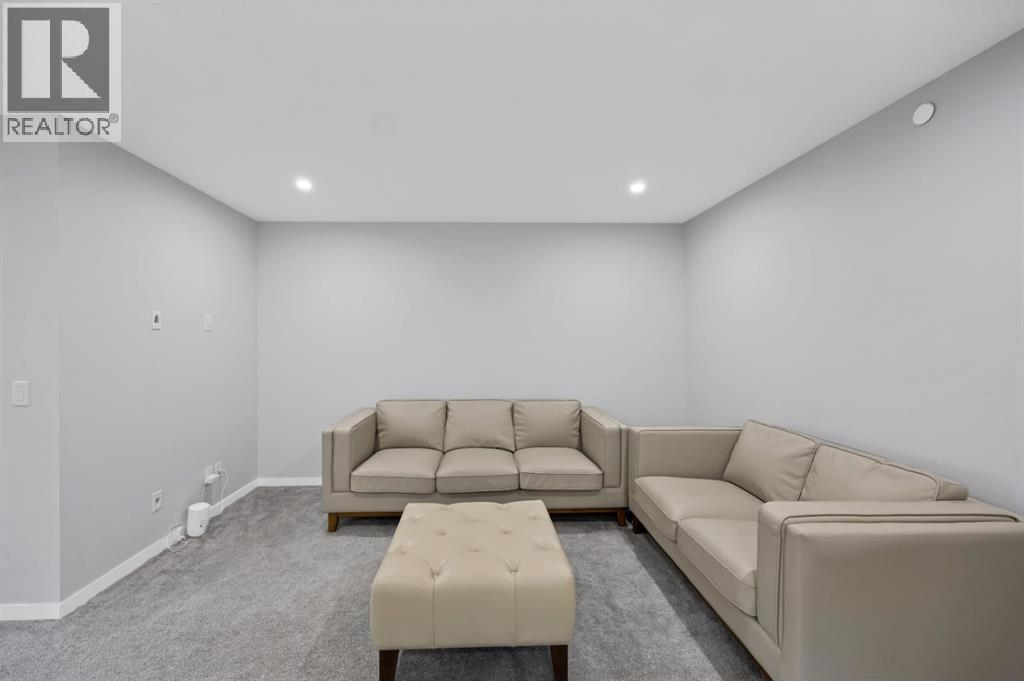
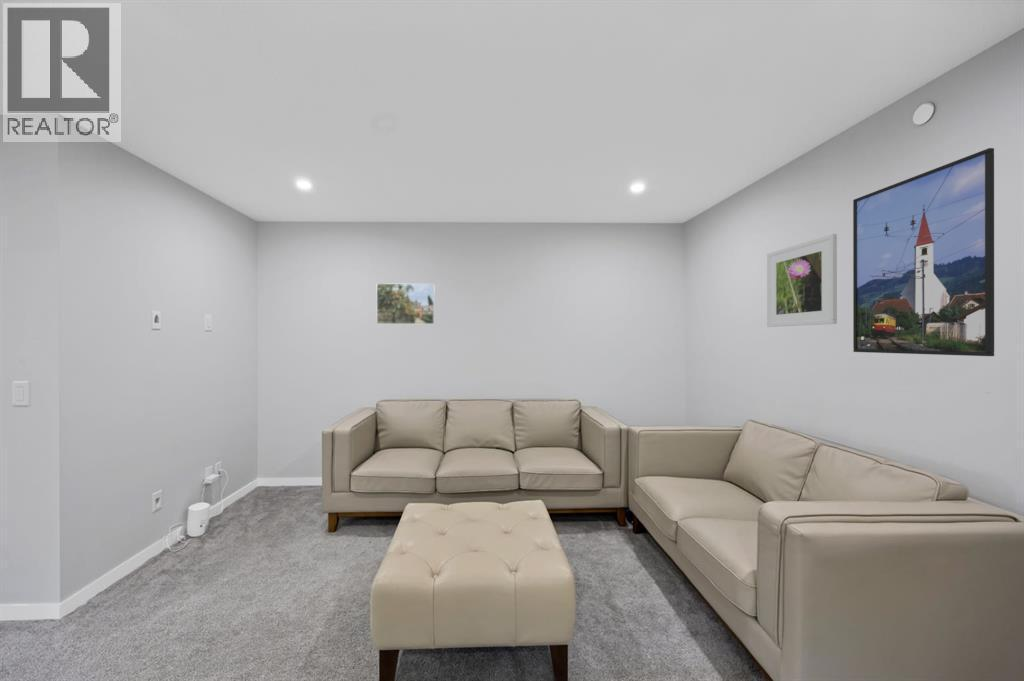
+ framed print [766,233,838,328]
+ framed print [852,147,995,357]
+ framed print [376,282,436,325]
